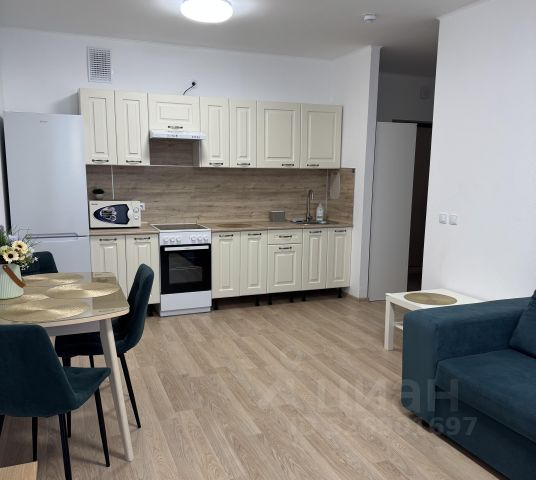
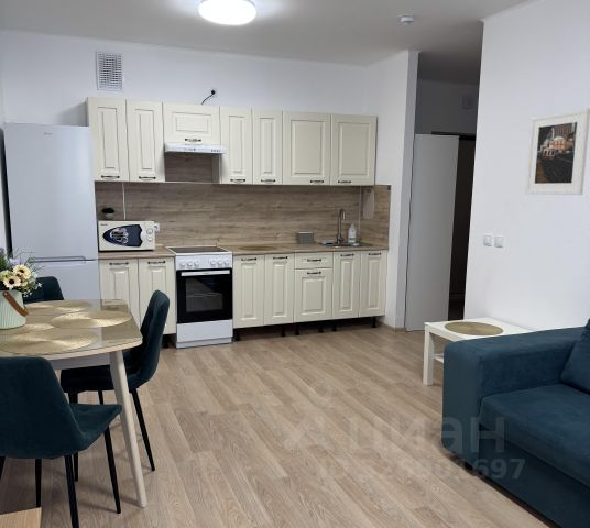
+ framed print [524,108,590,196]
